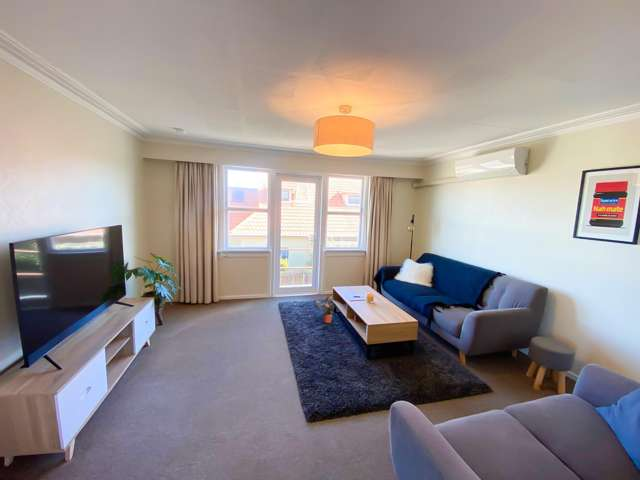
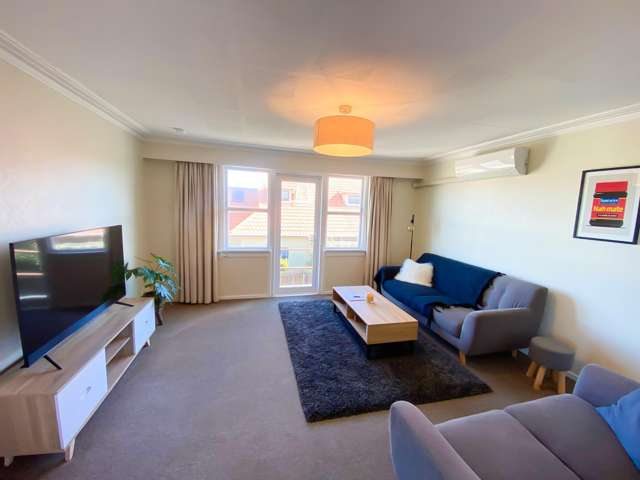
- potted plant [315,293,336,324]
